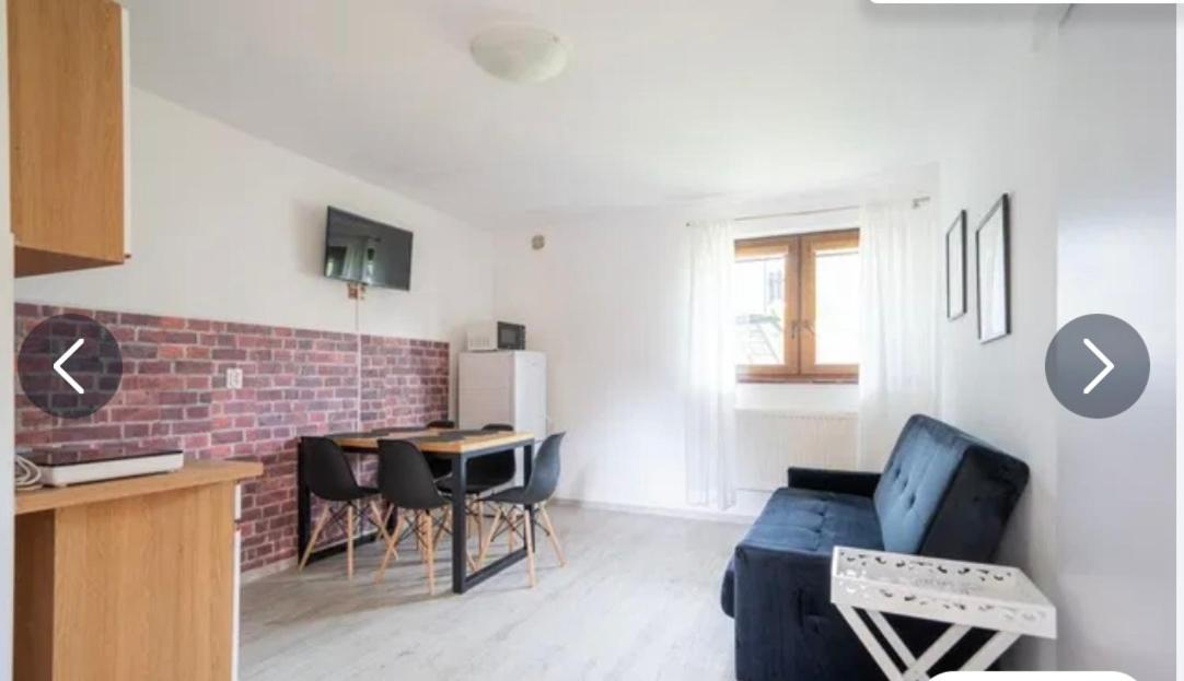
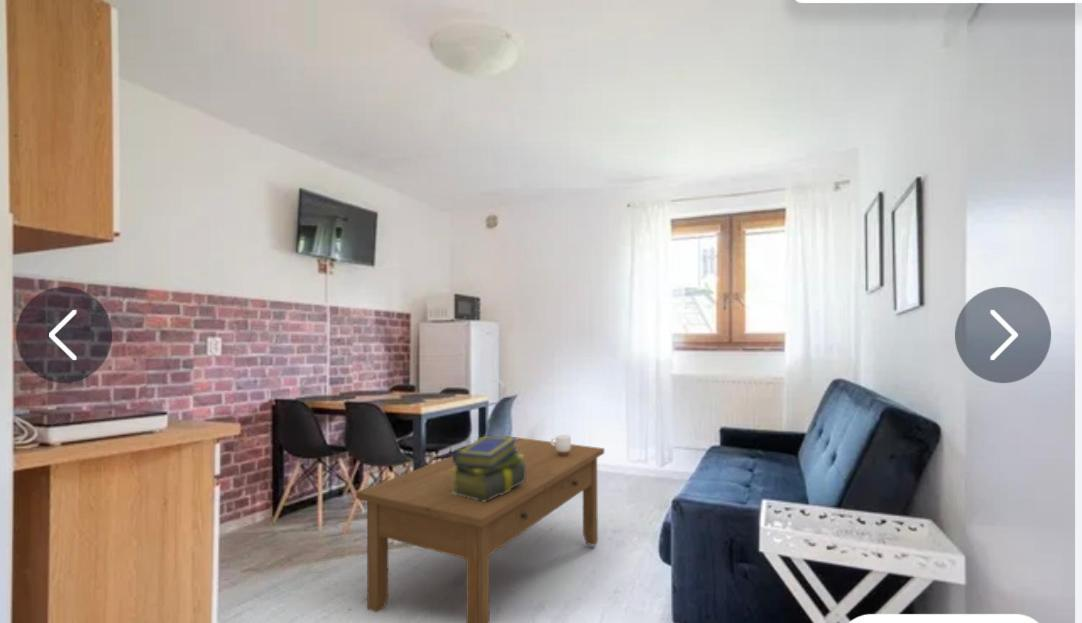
+ coffee table [355,435,605,623]
+ mug [550,433,572,456]
+ stack of books [451,435,526,502]
